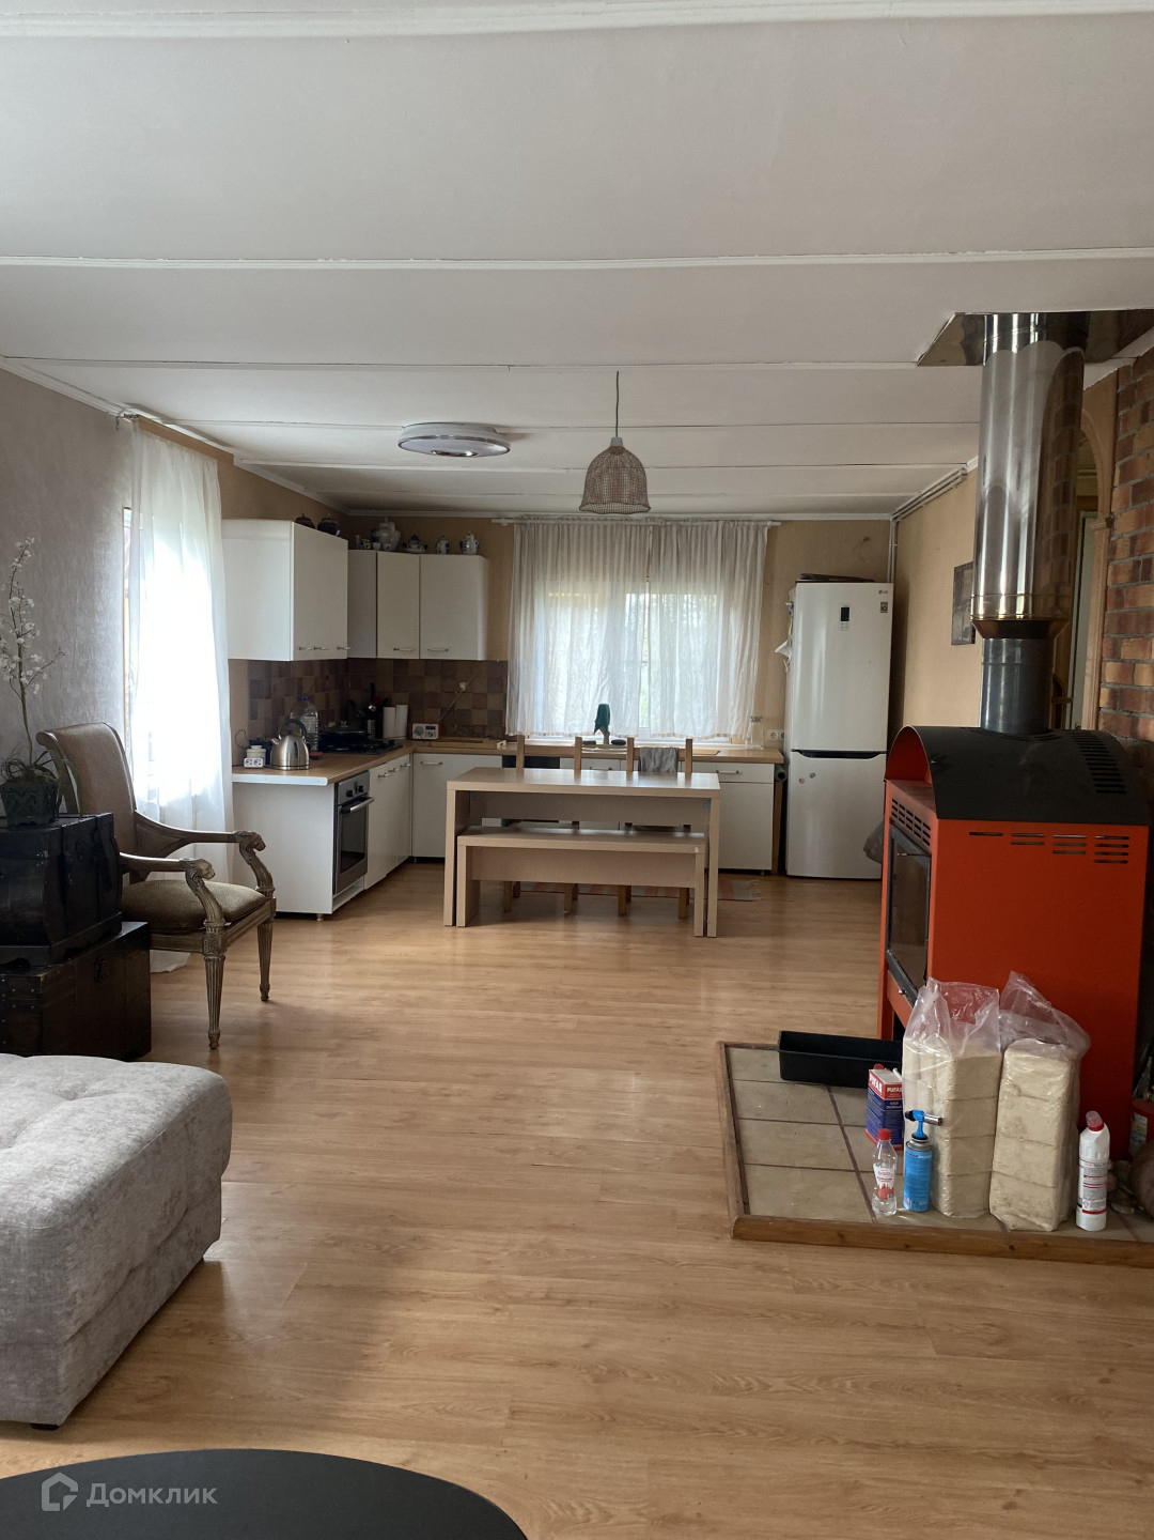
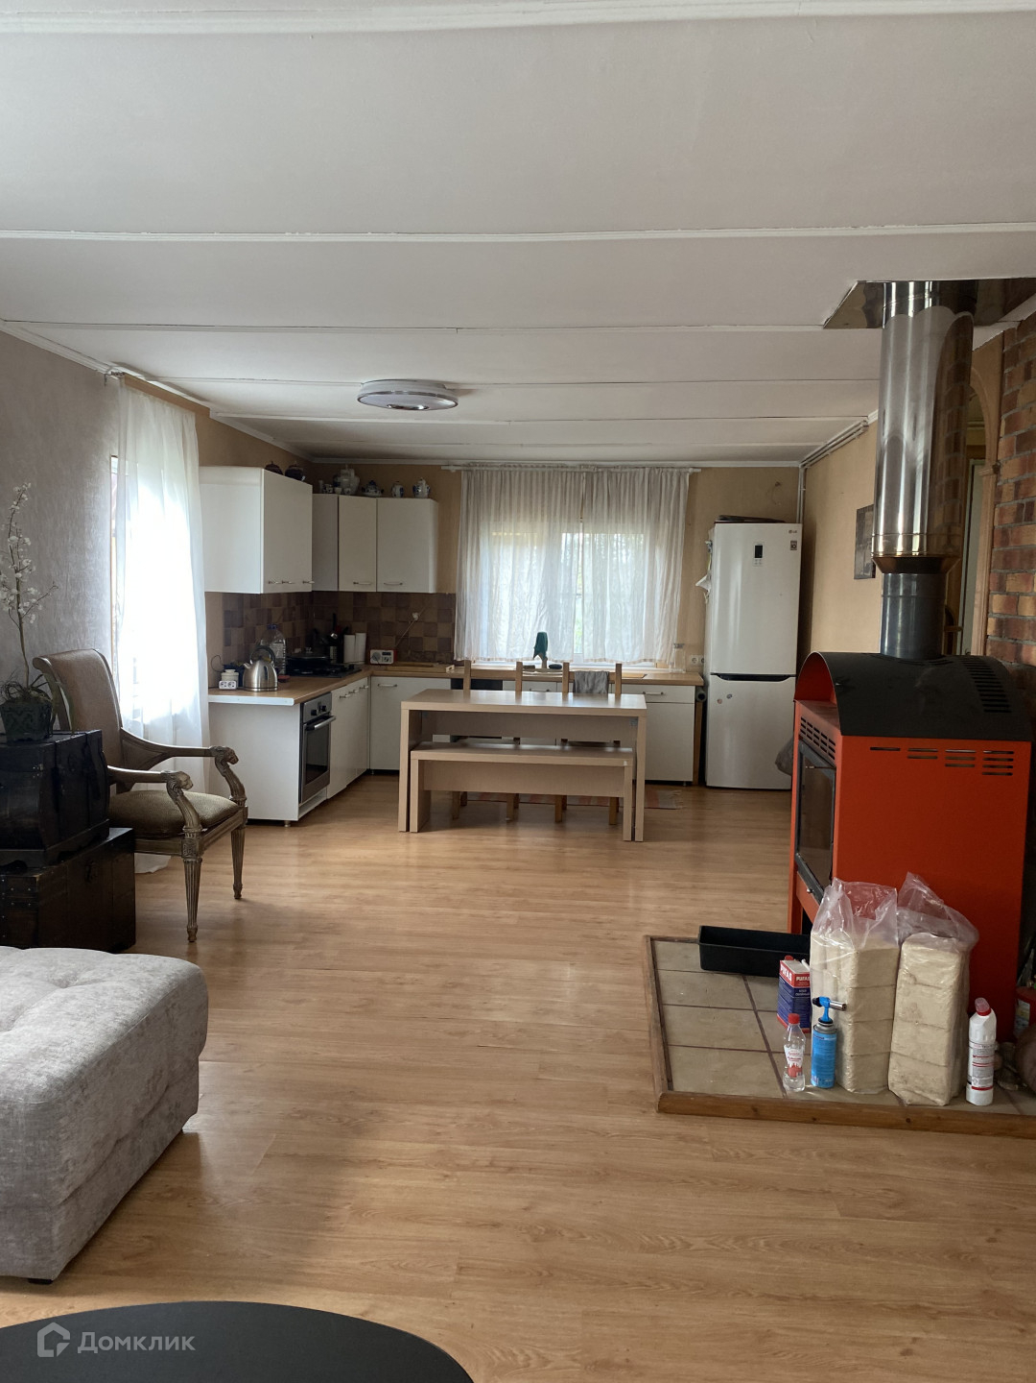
- pendant lamp [578,370,652,515]
